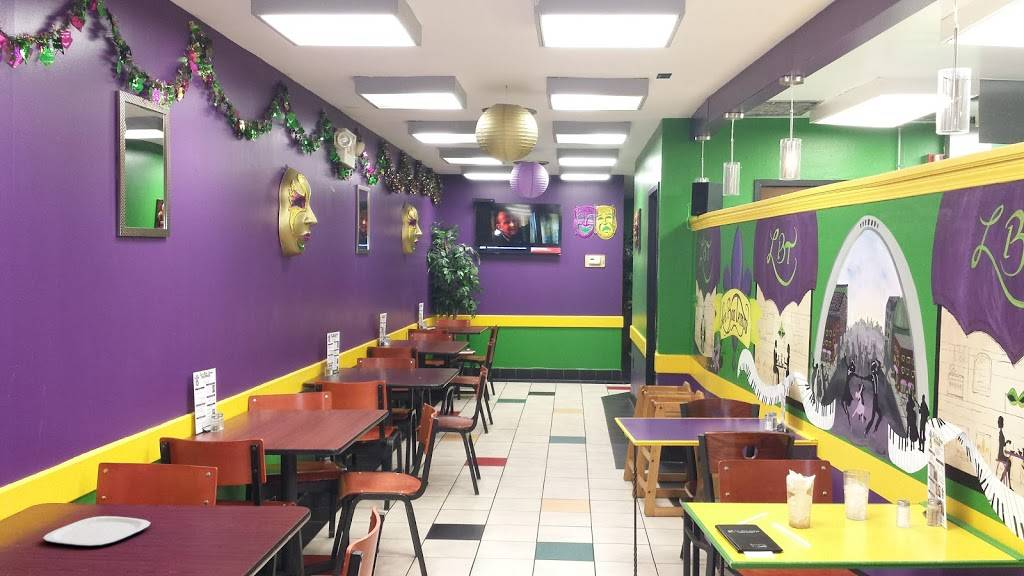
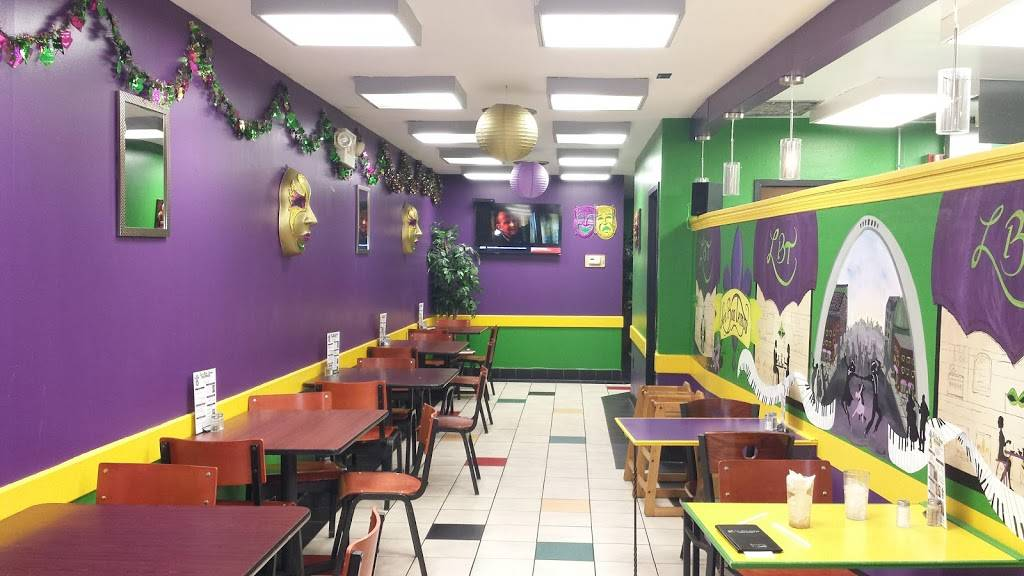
- plate [42,515,151,547]
